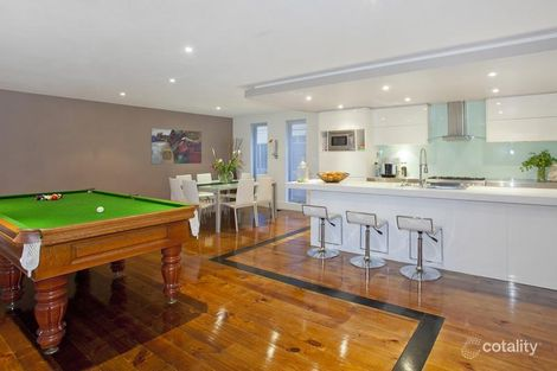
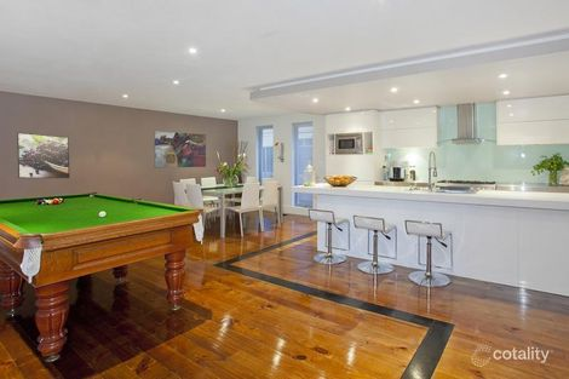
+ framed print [16,131,70,179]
